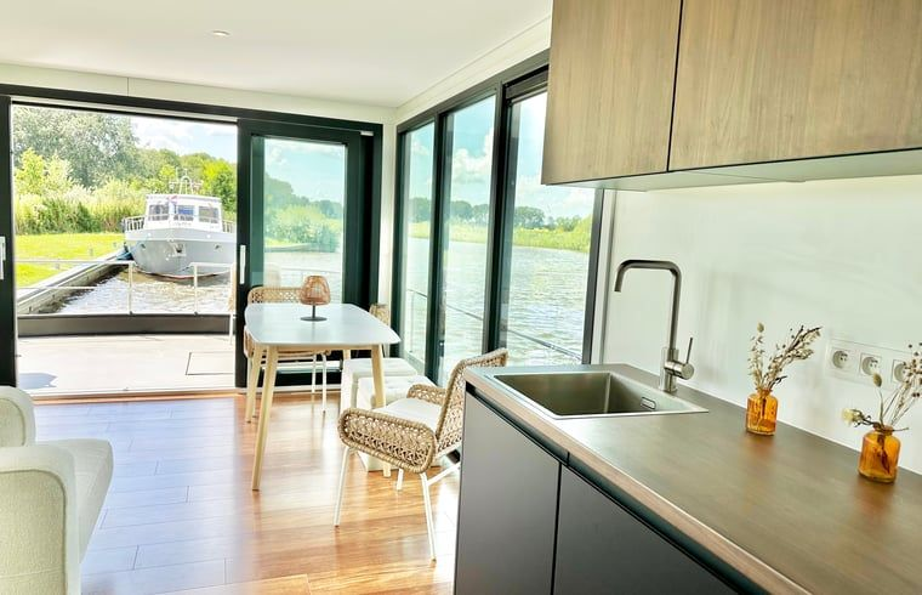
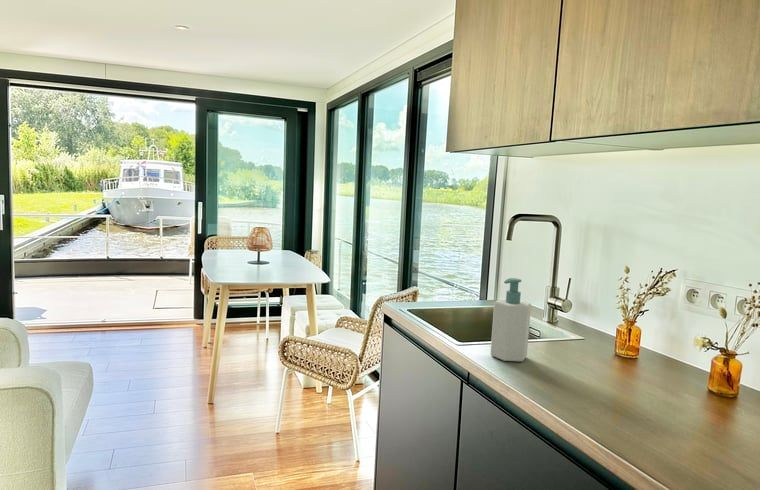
+ soap bottle [490,277,532,362]
